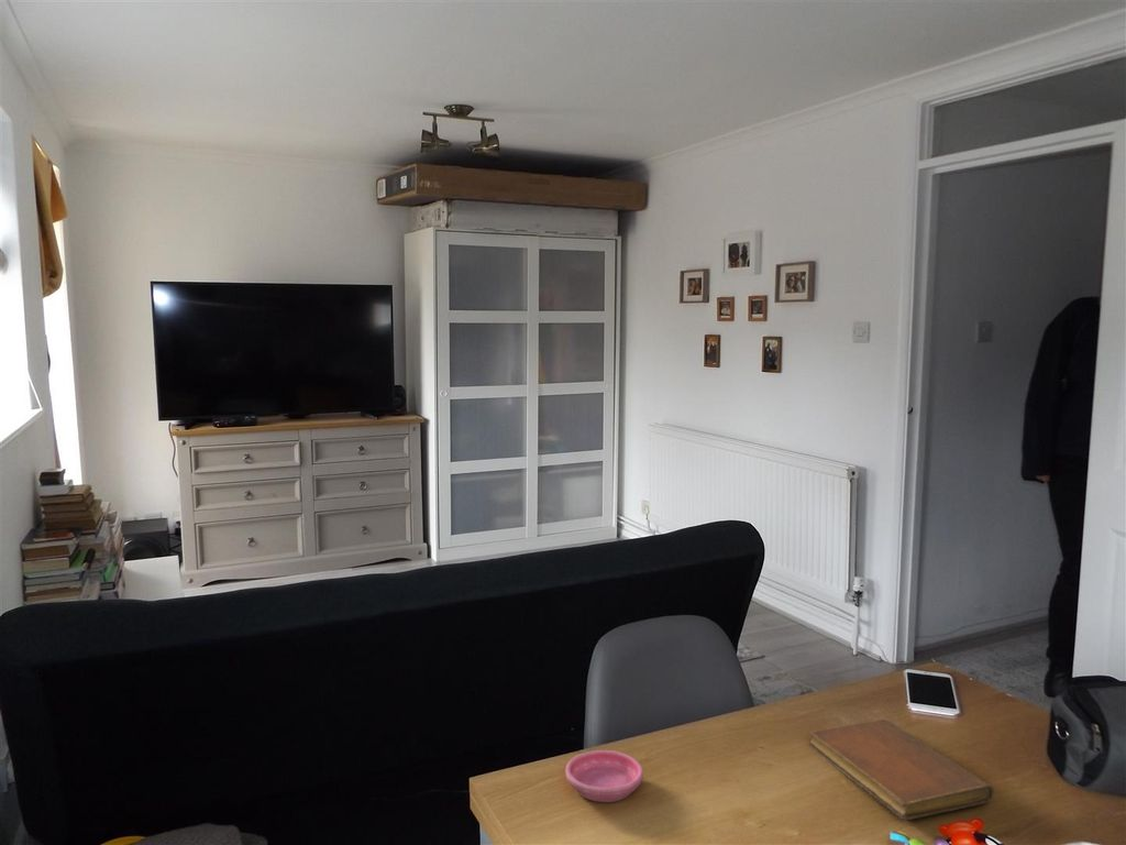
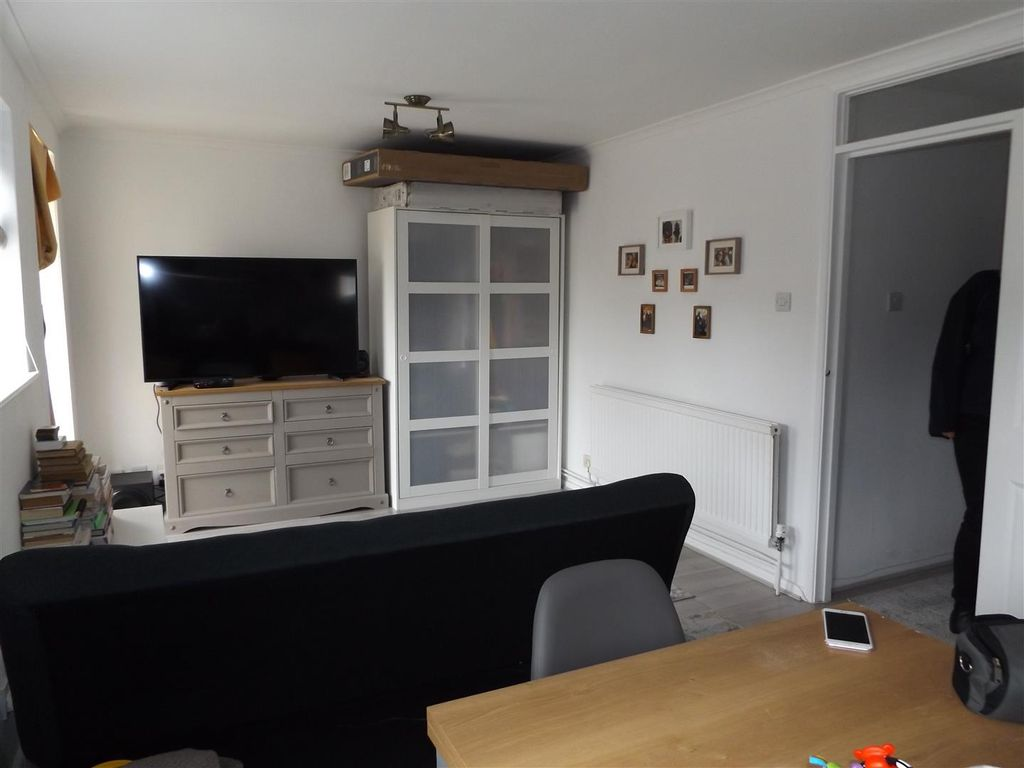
- saucer [564,749,644,803]
- notebook [808,718,995,822]
